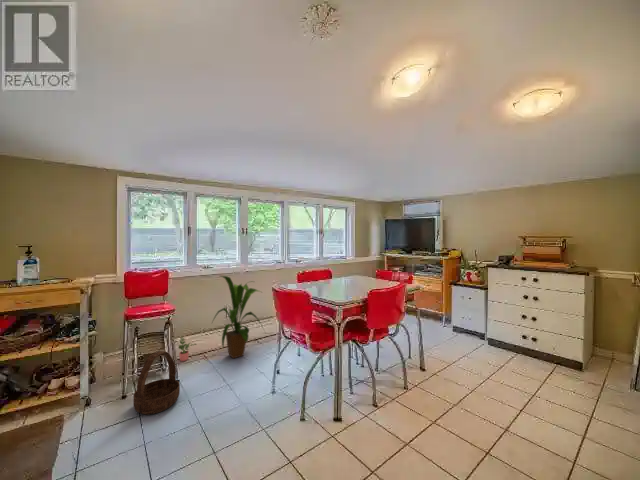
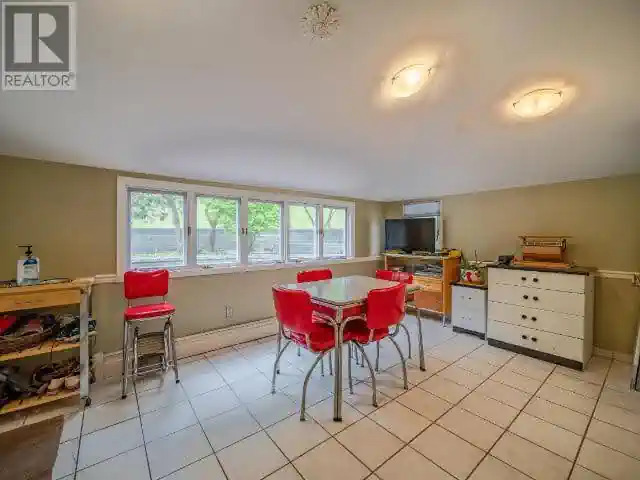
- basket [132,350,181,416]
- house plant [211,275,267,359]
- potted plant [177,335,198,362]
